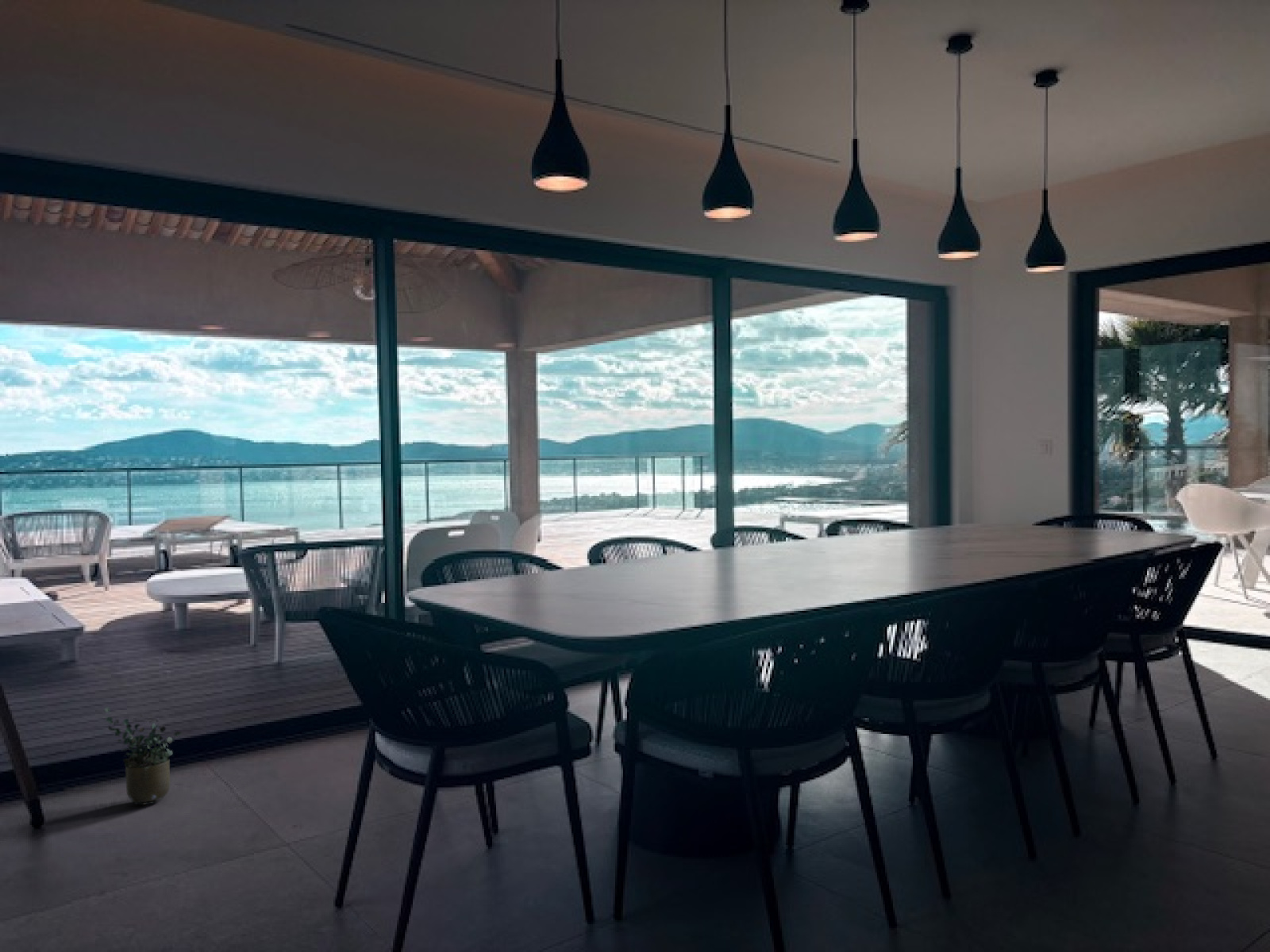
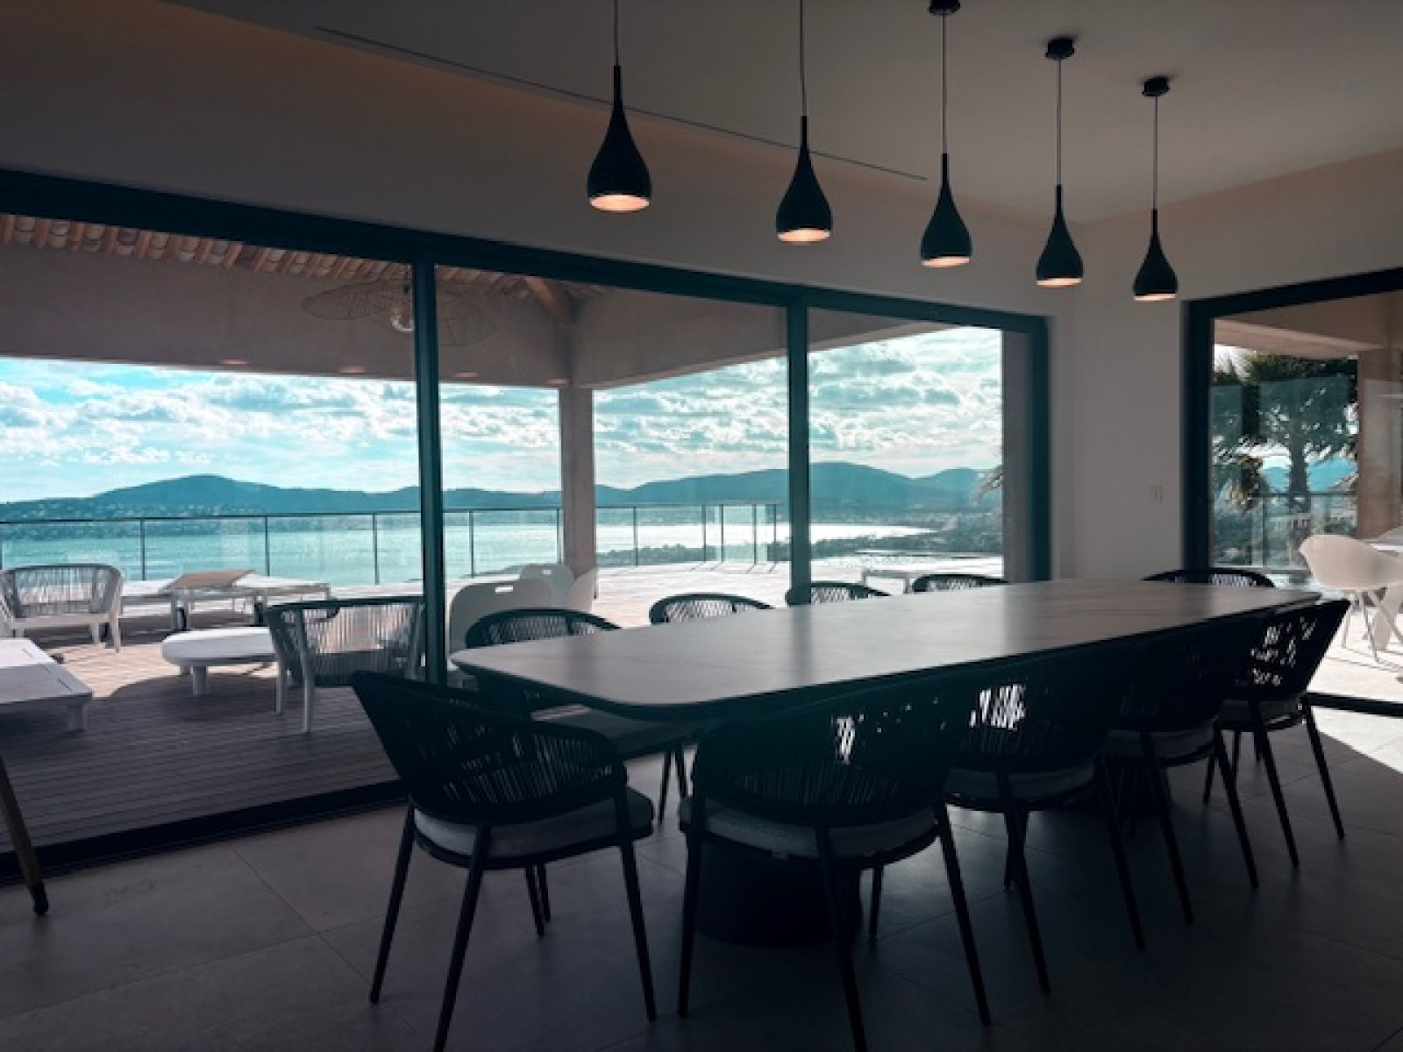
- potted plant [103,706,182,805]
